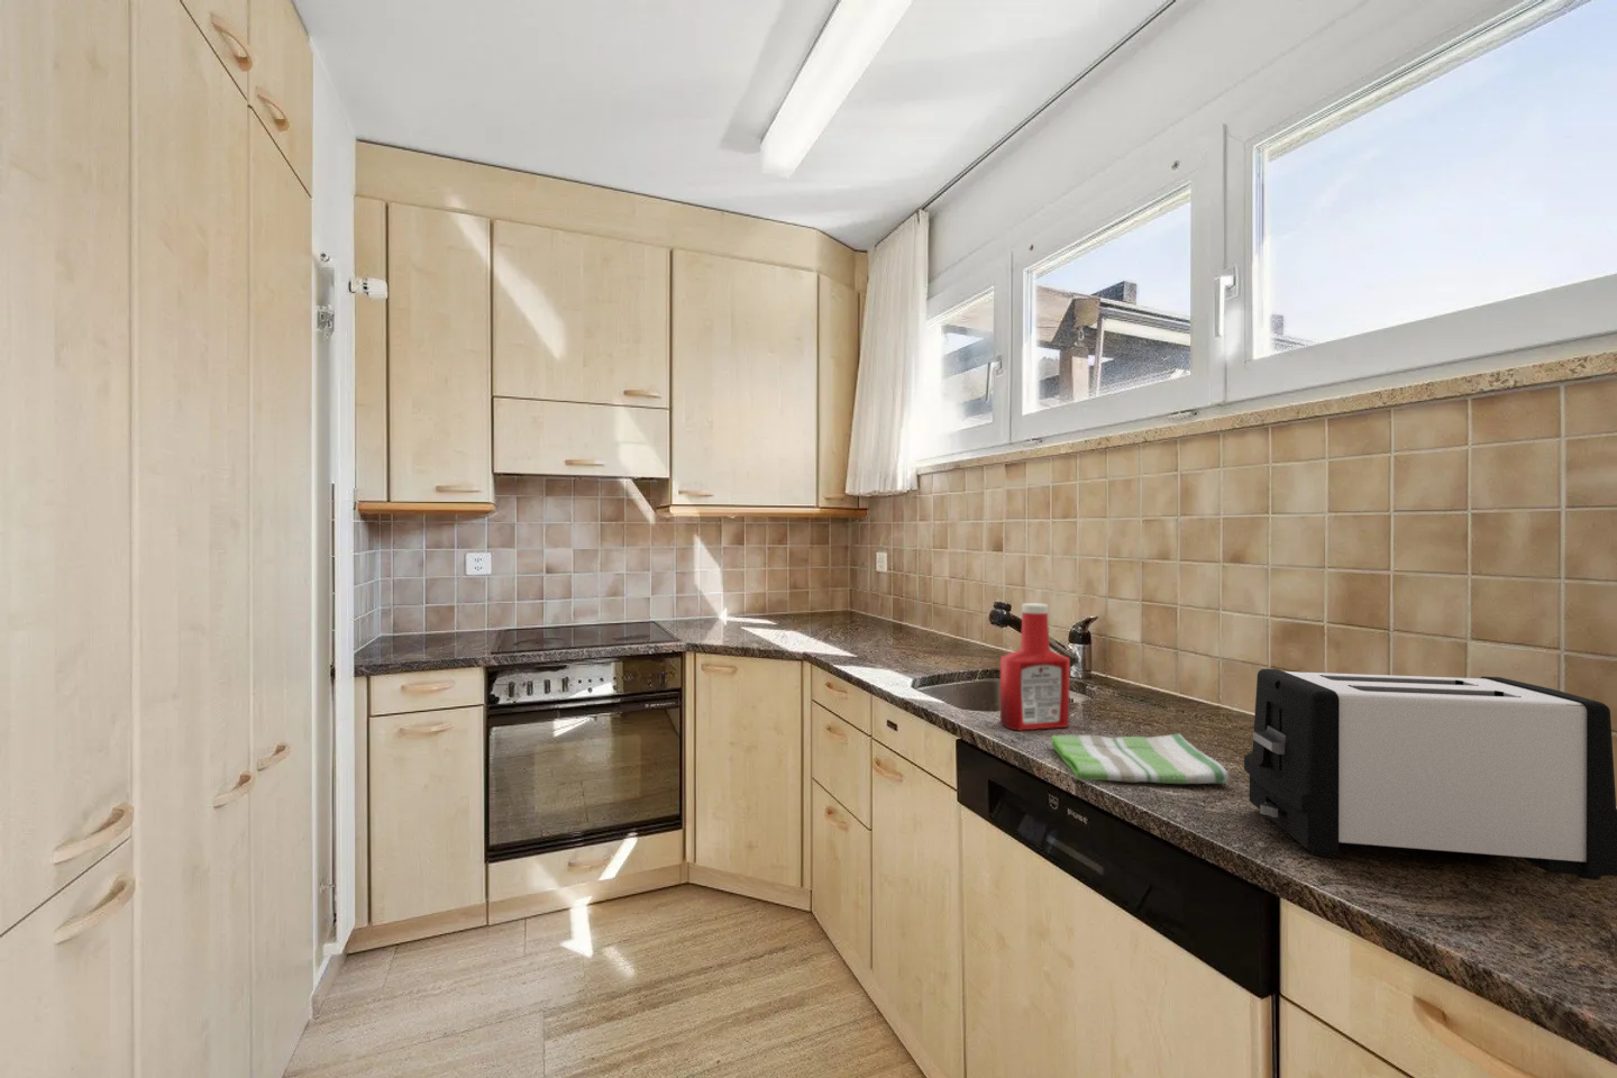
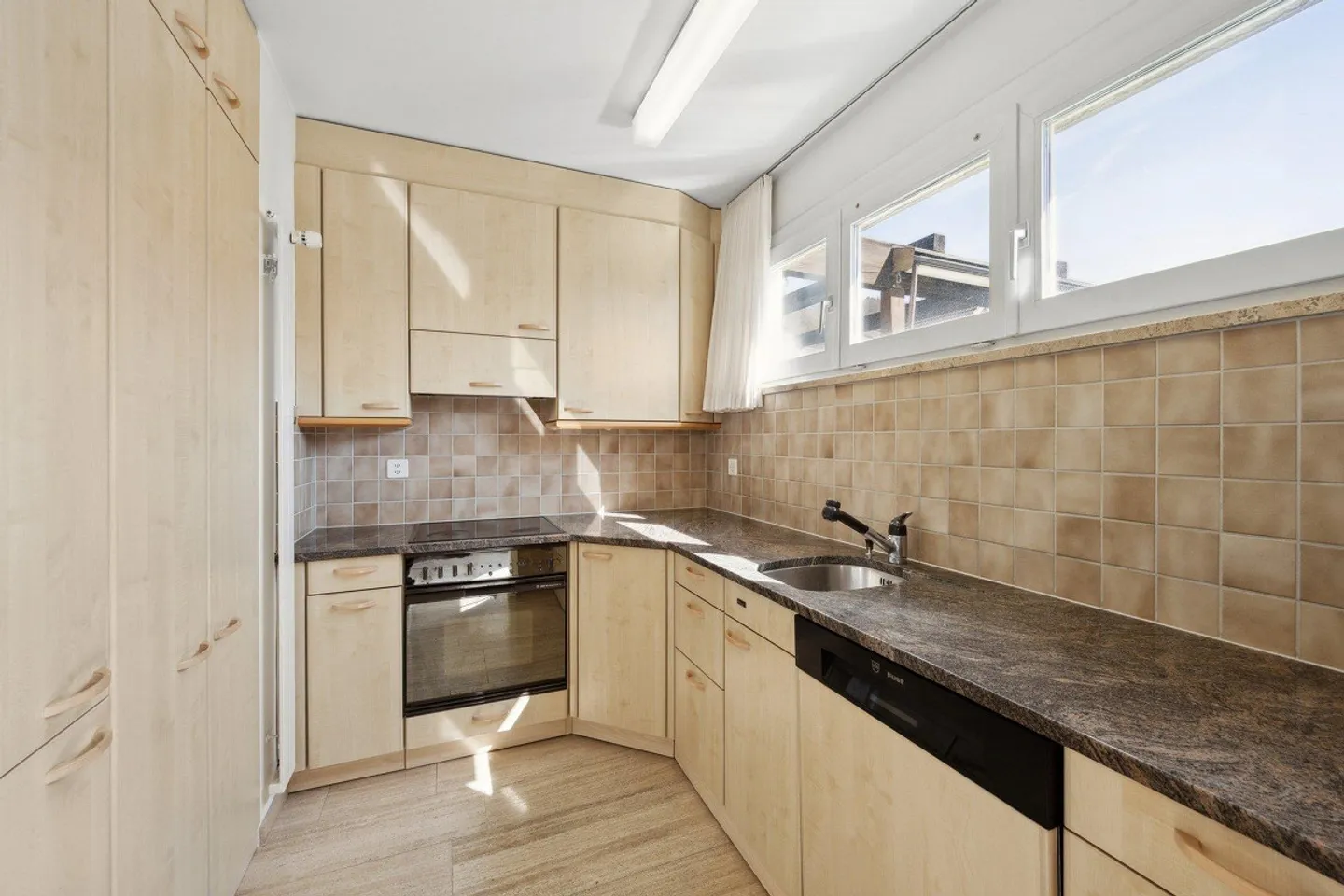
- toaster [1243,668,1617,881]
- soap bottle [1000,602,1070,732]
- dish towel [1050,733,1231,784]
